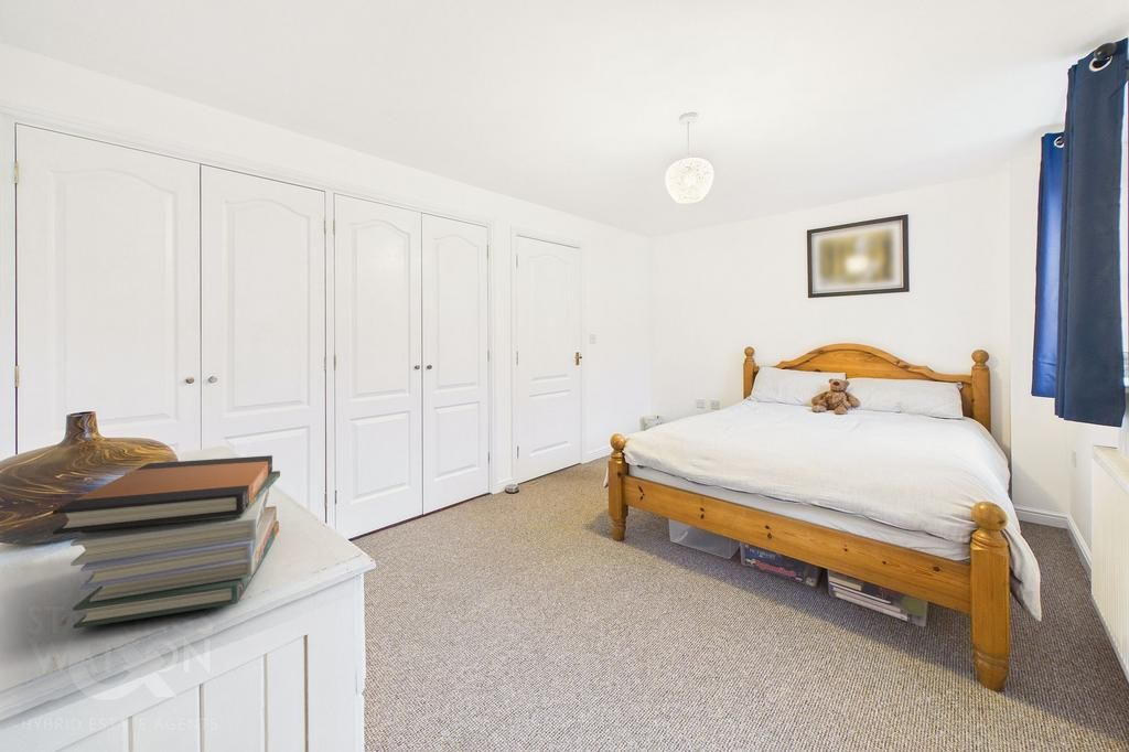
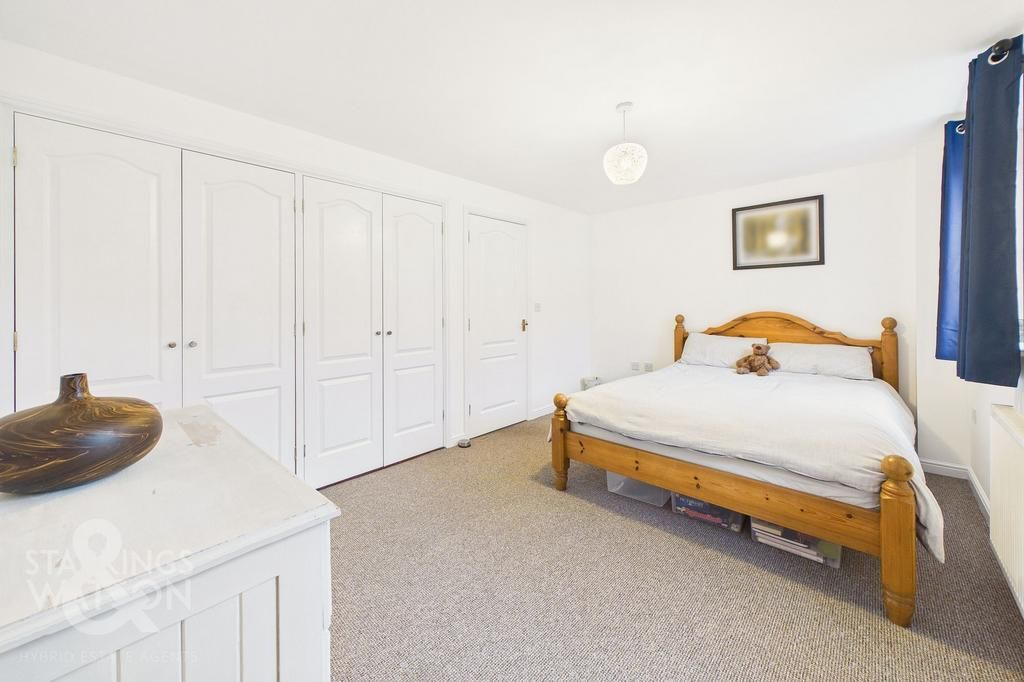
- book stack [52,454,281,630]
